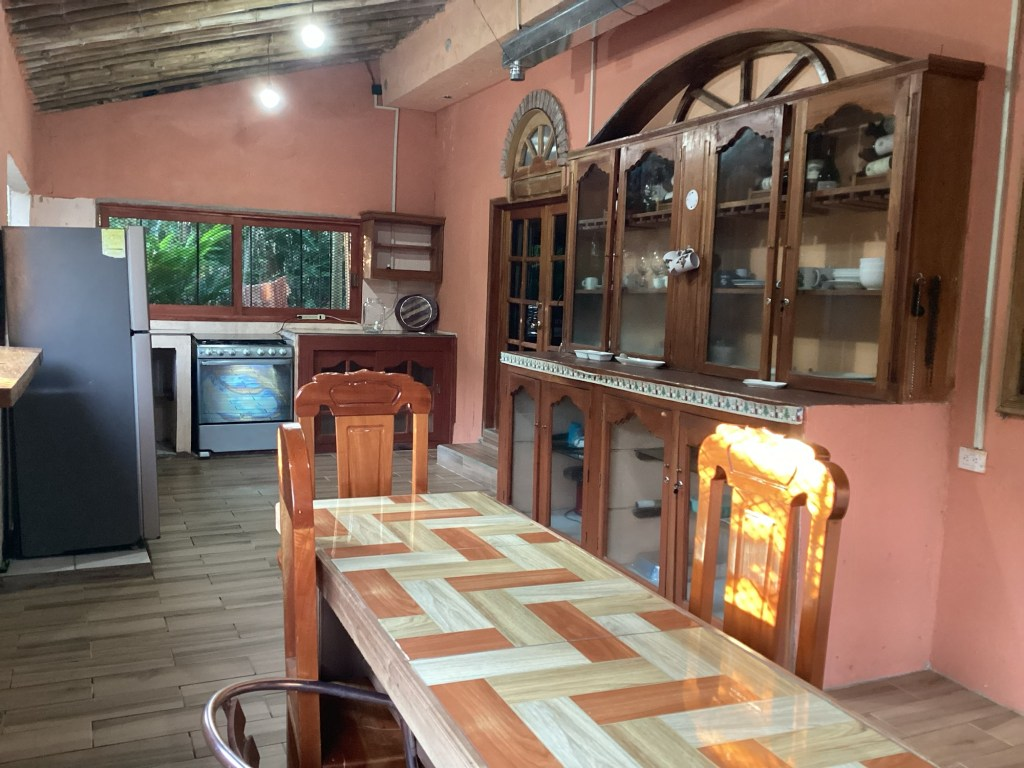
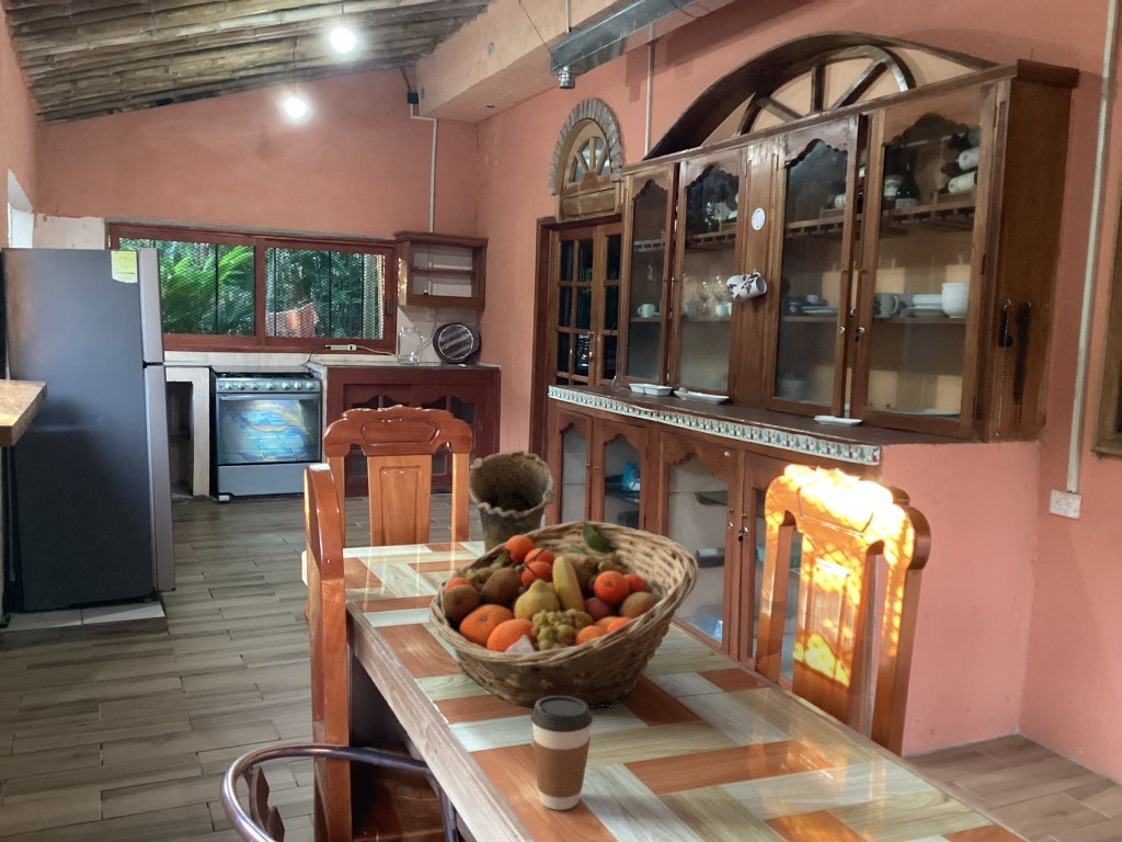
+ fruit basket [427,520,700,709]
+ vase [466,448,557,554]
+ coffee cup [530,696,594,811]
